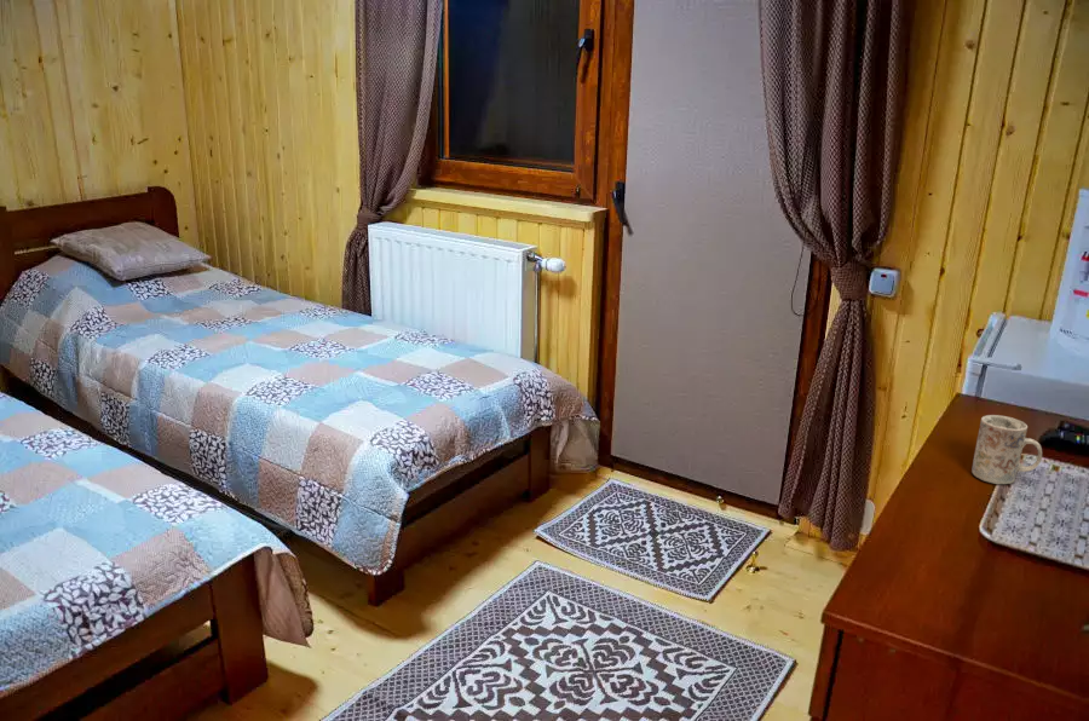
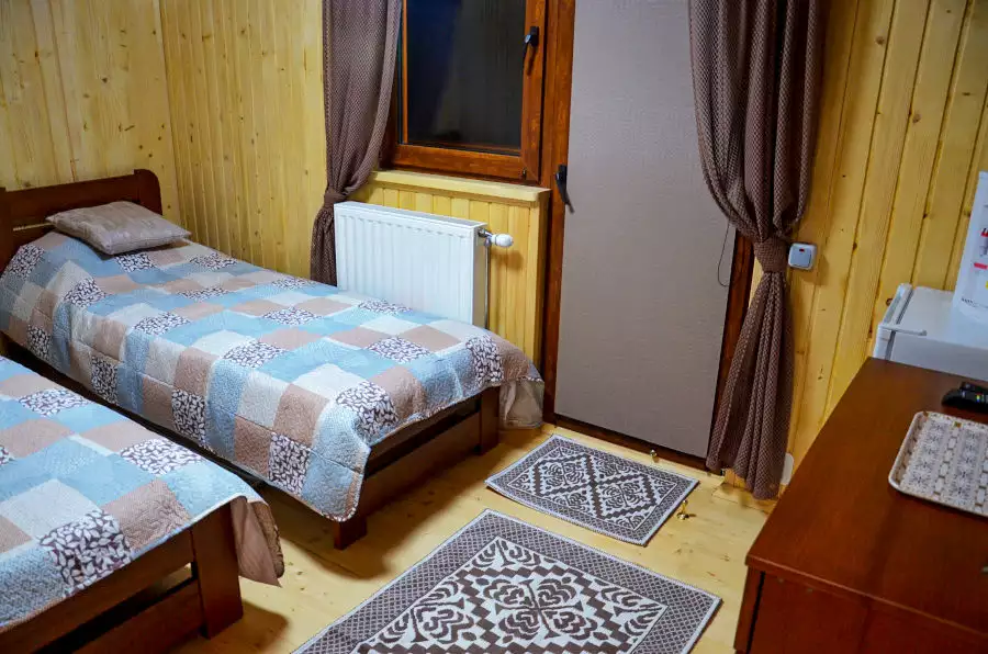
- mug [970,414,1043,485]
